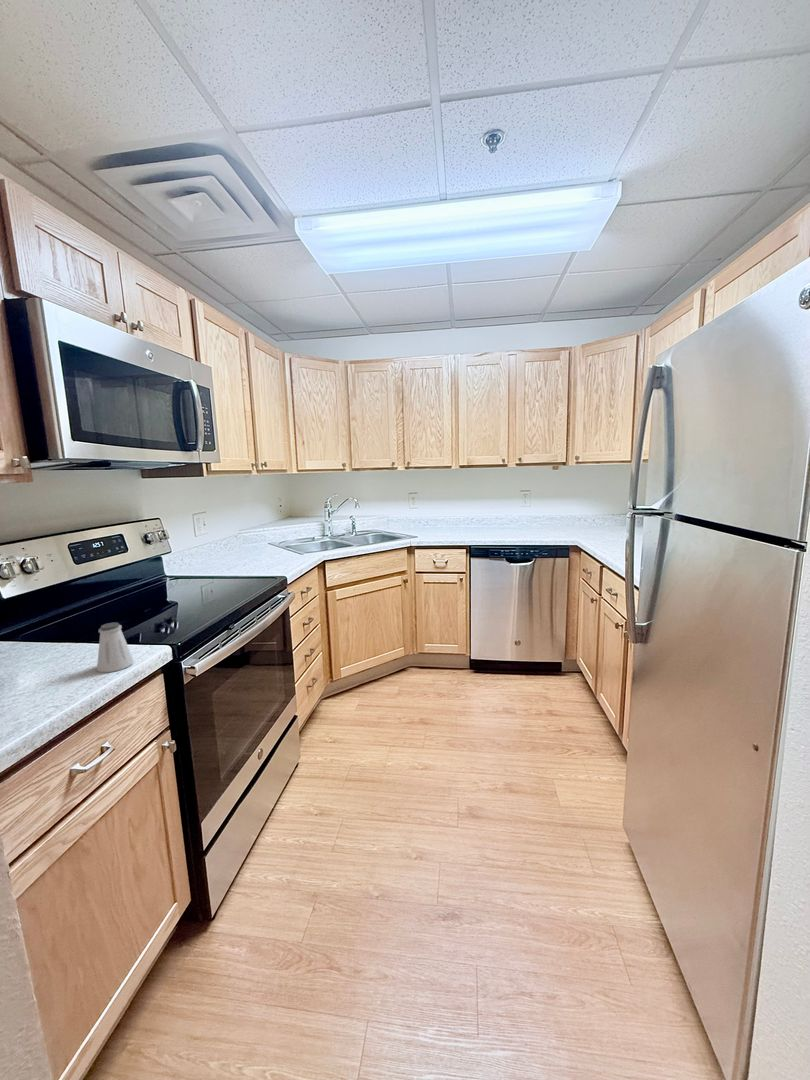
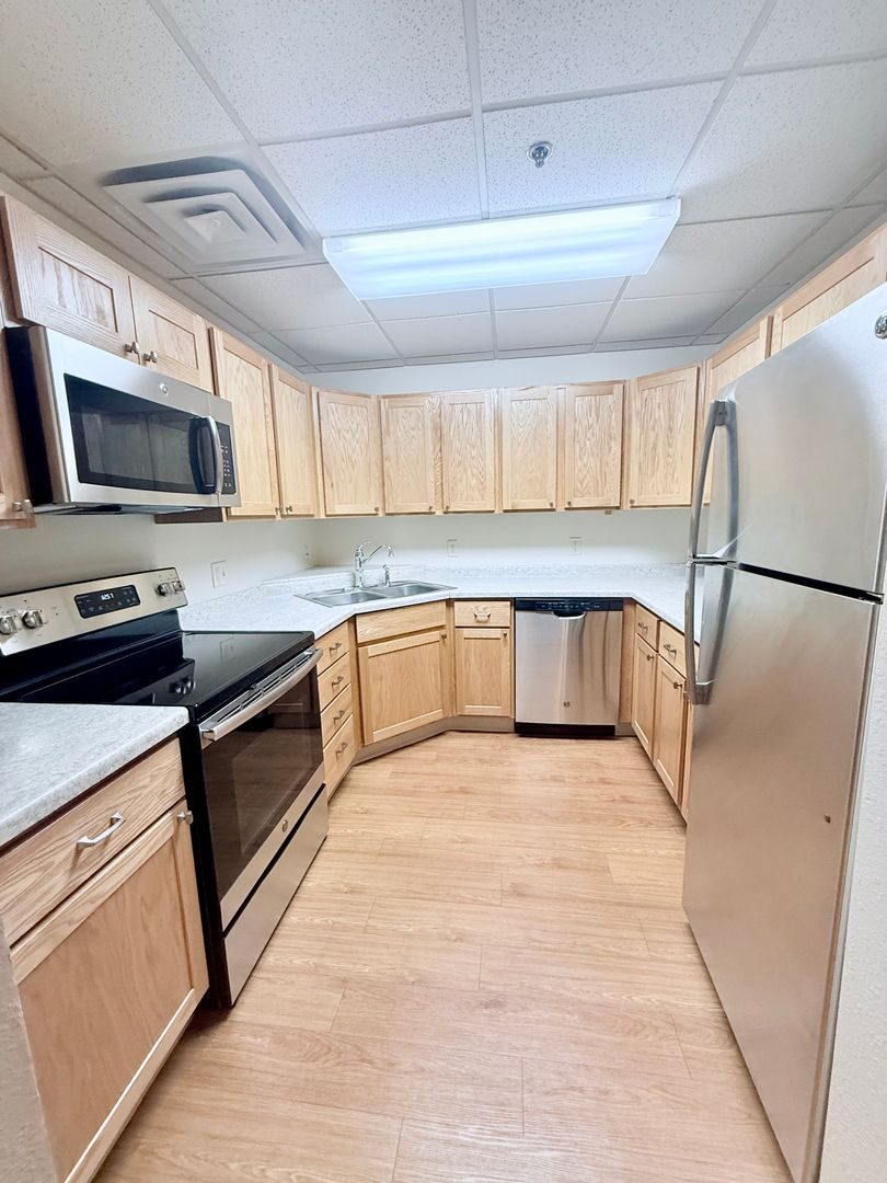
- saltshaker [96,621,134,673]
